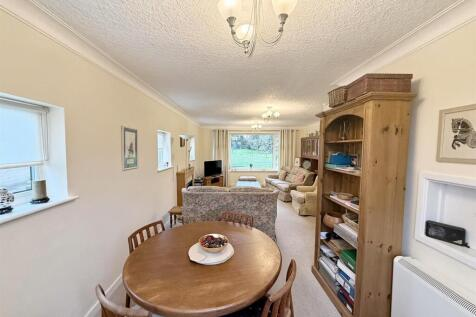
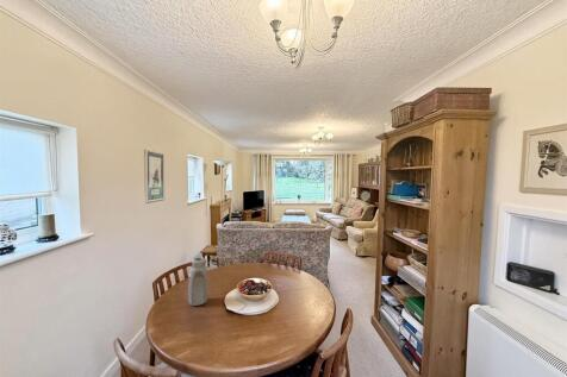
+ vase [187,257,208,307]
